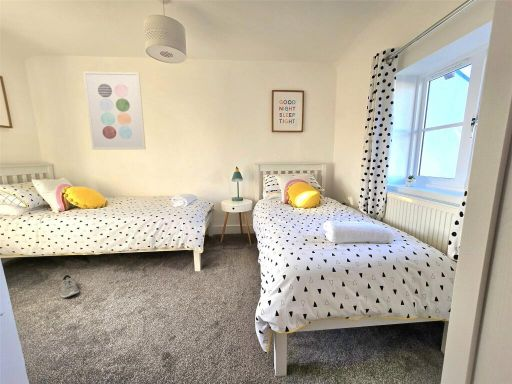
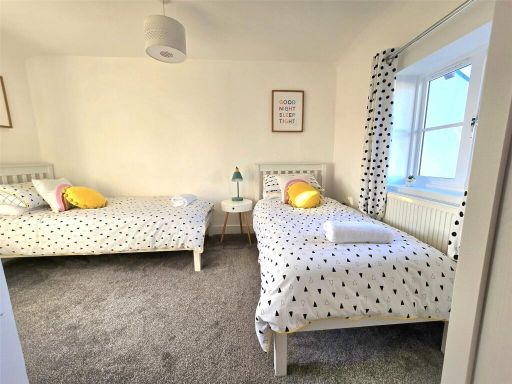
- sneaker [60,273,80,299]
- wall art [82,71,147,151]
